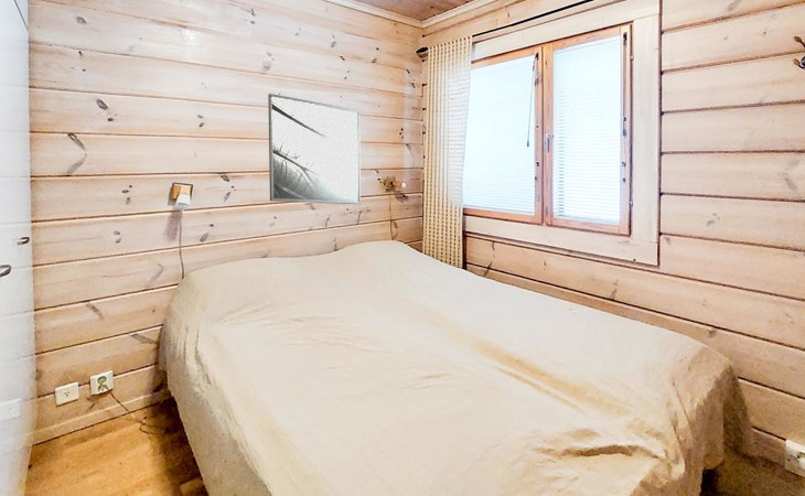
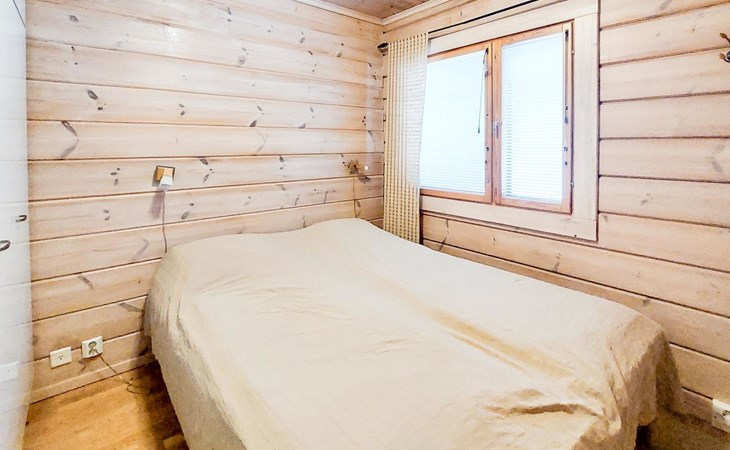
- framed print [267,93,362,205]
